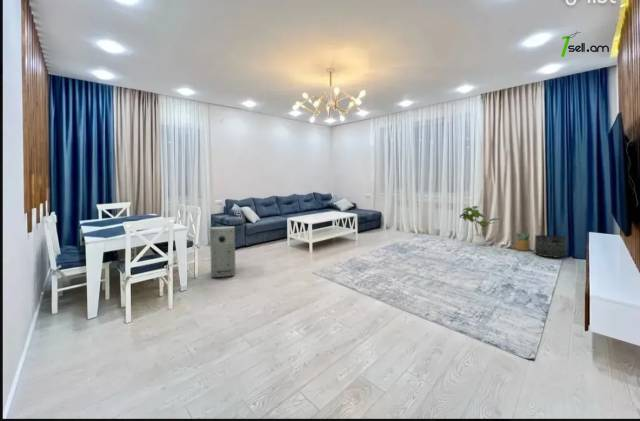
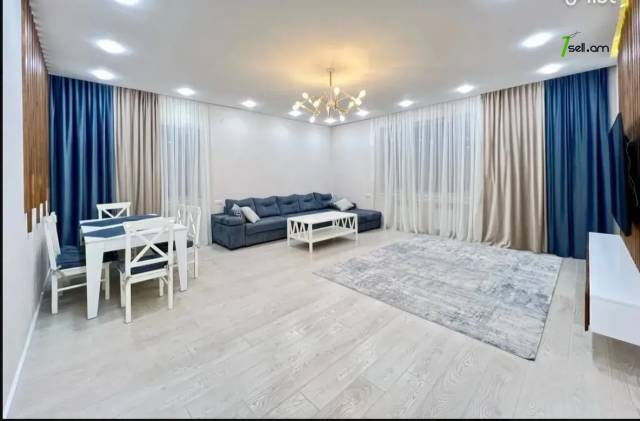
- house plant [459,205,504,246]
- basket [533,234,567,259]
- air purifier [209,226,237,278]
- potted plant [513,231,531,252]
